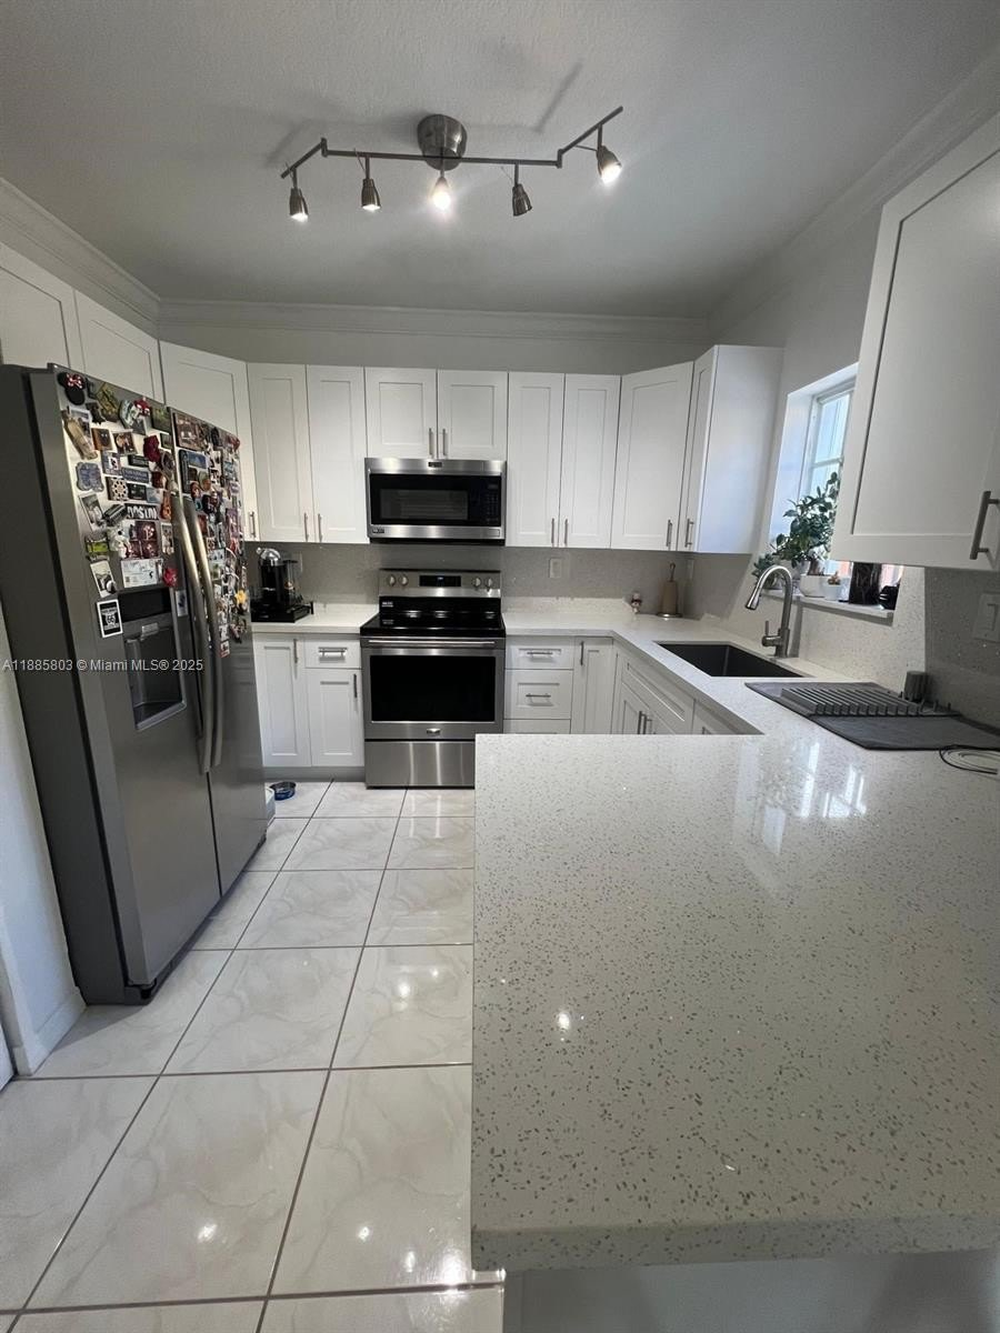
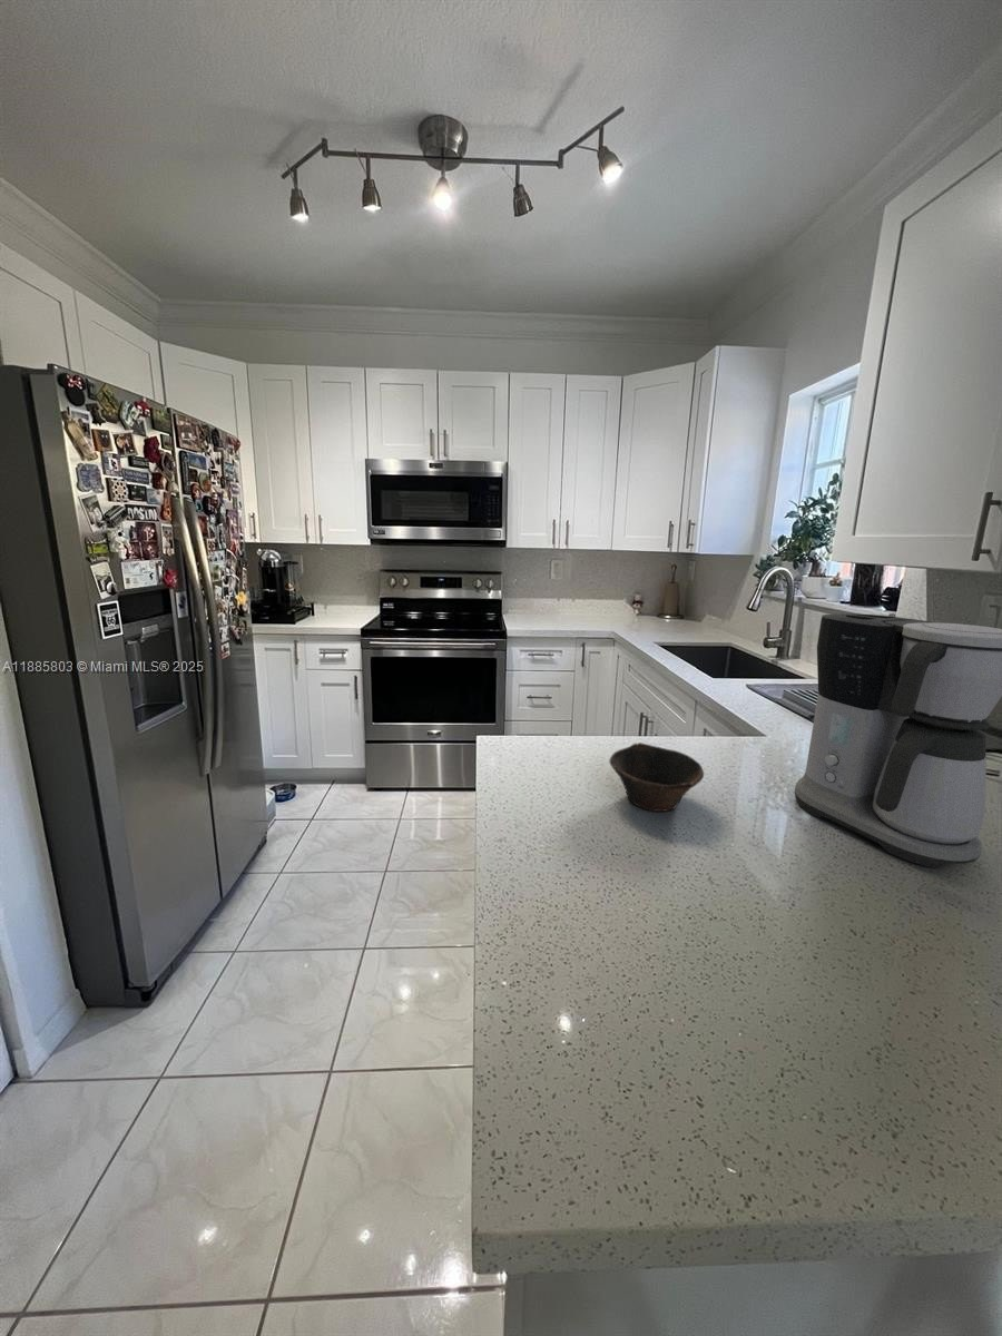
+ bowl [608,741,705,813]
+ coffee maker [794,612,1002,868]
